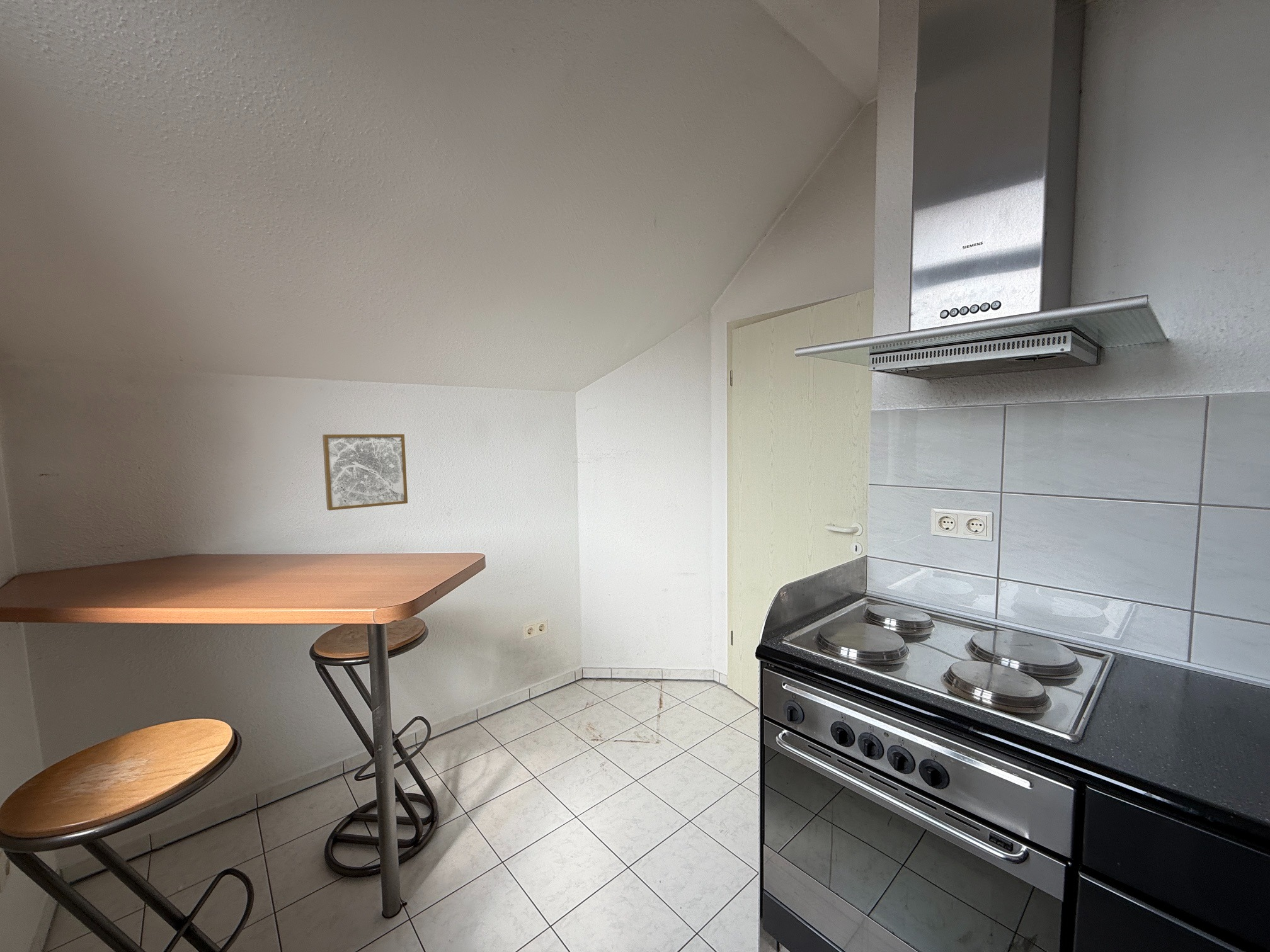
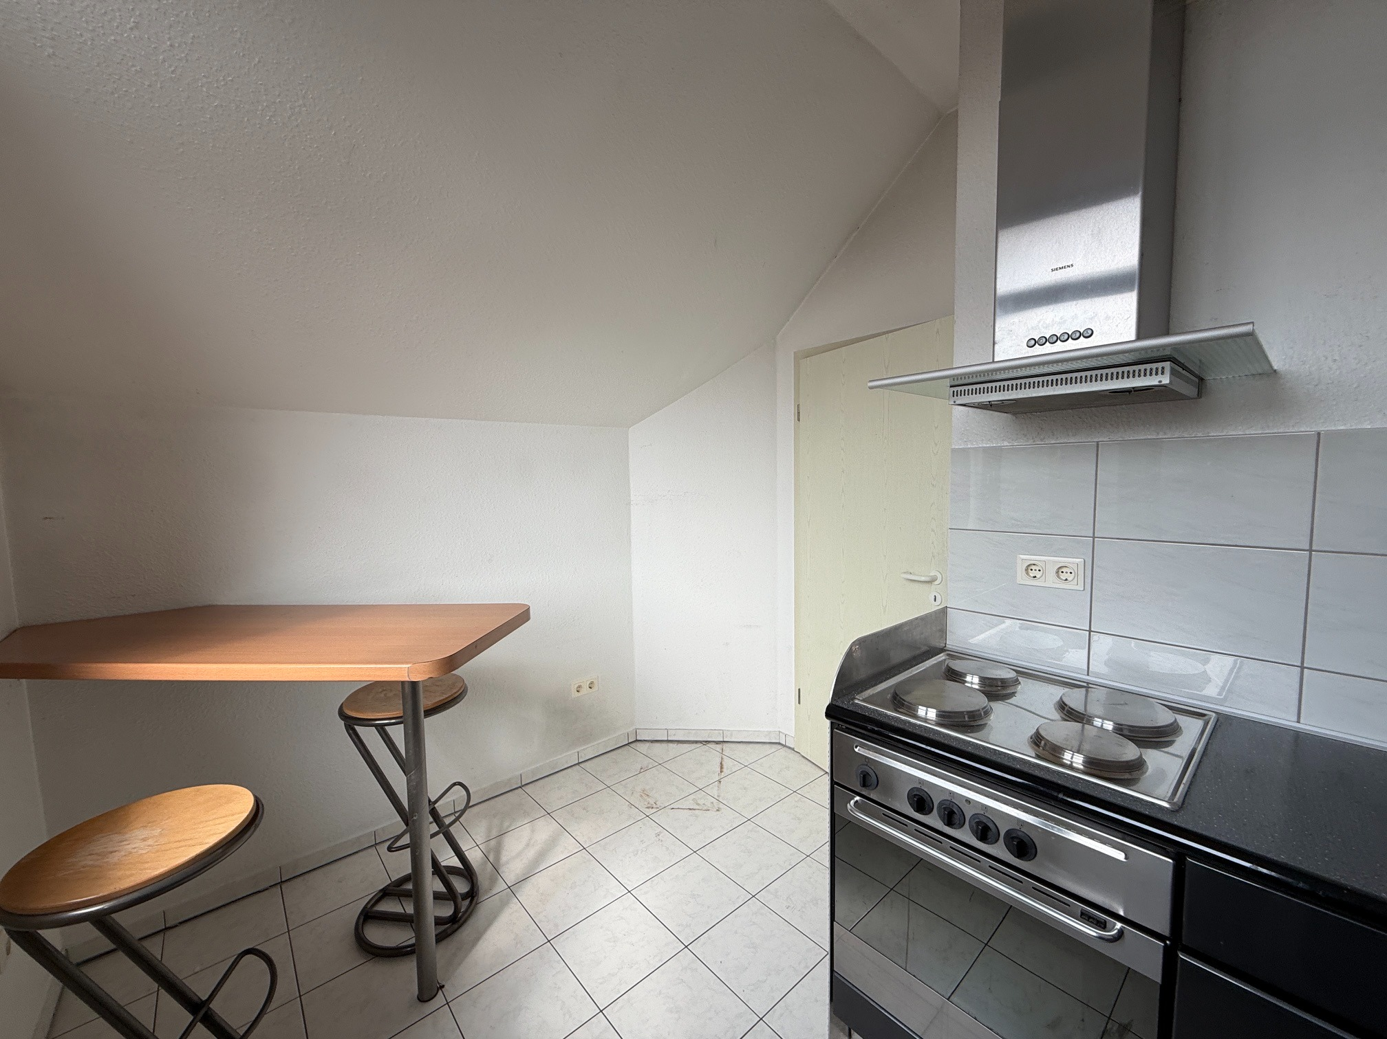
- wall art [322,433,408,511]
